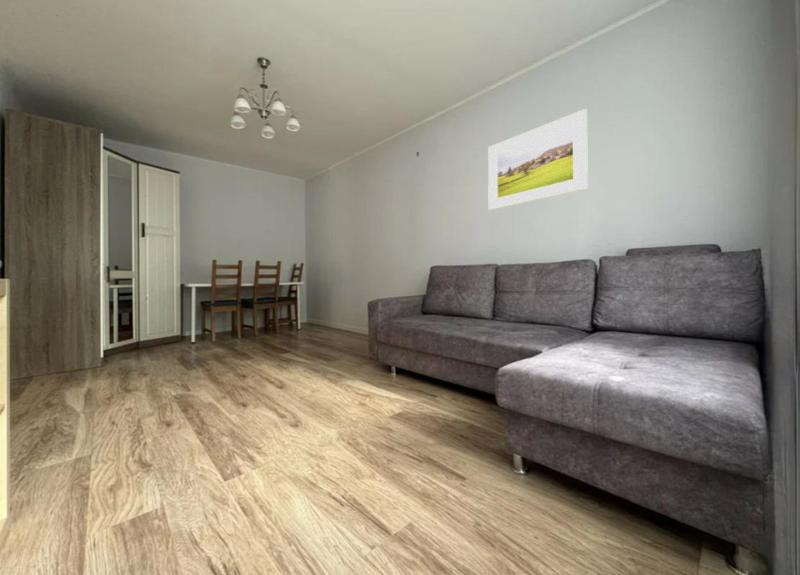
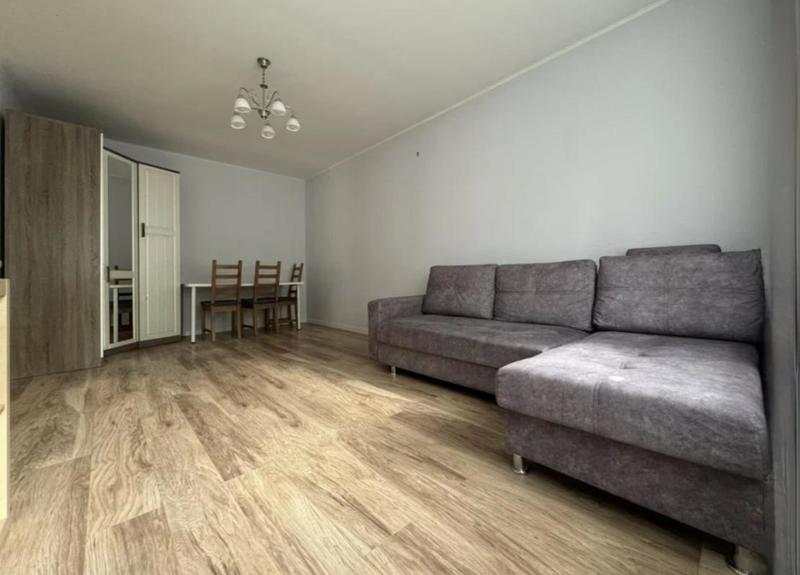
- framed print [487,108,589,211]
